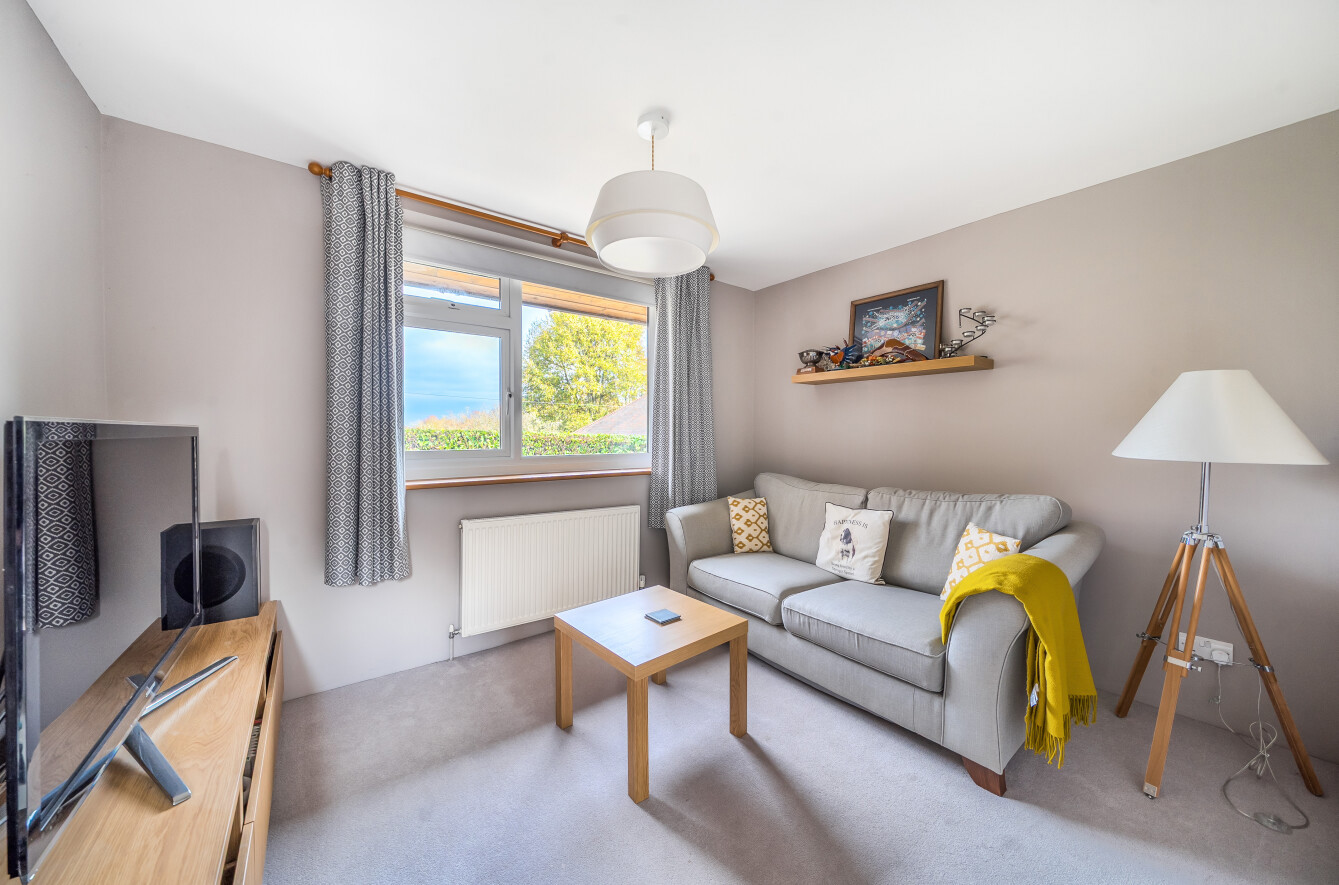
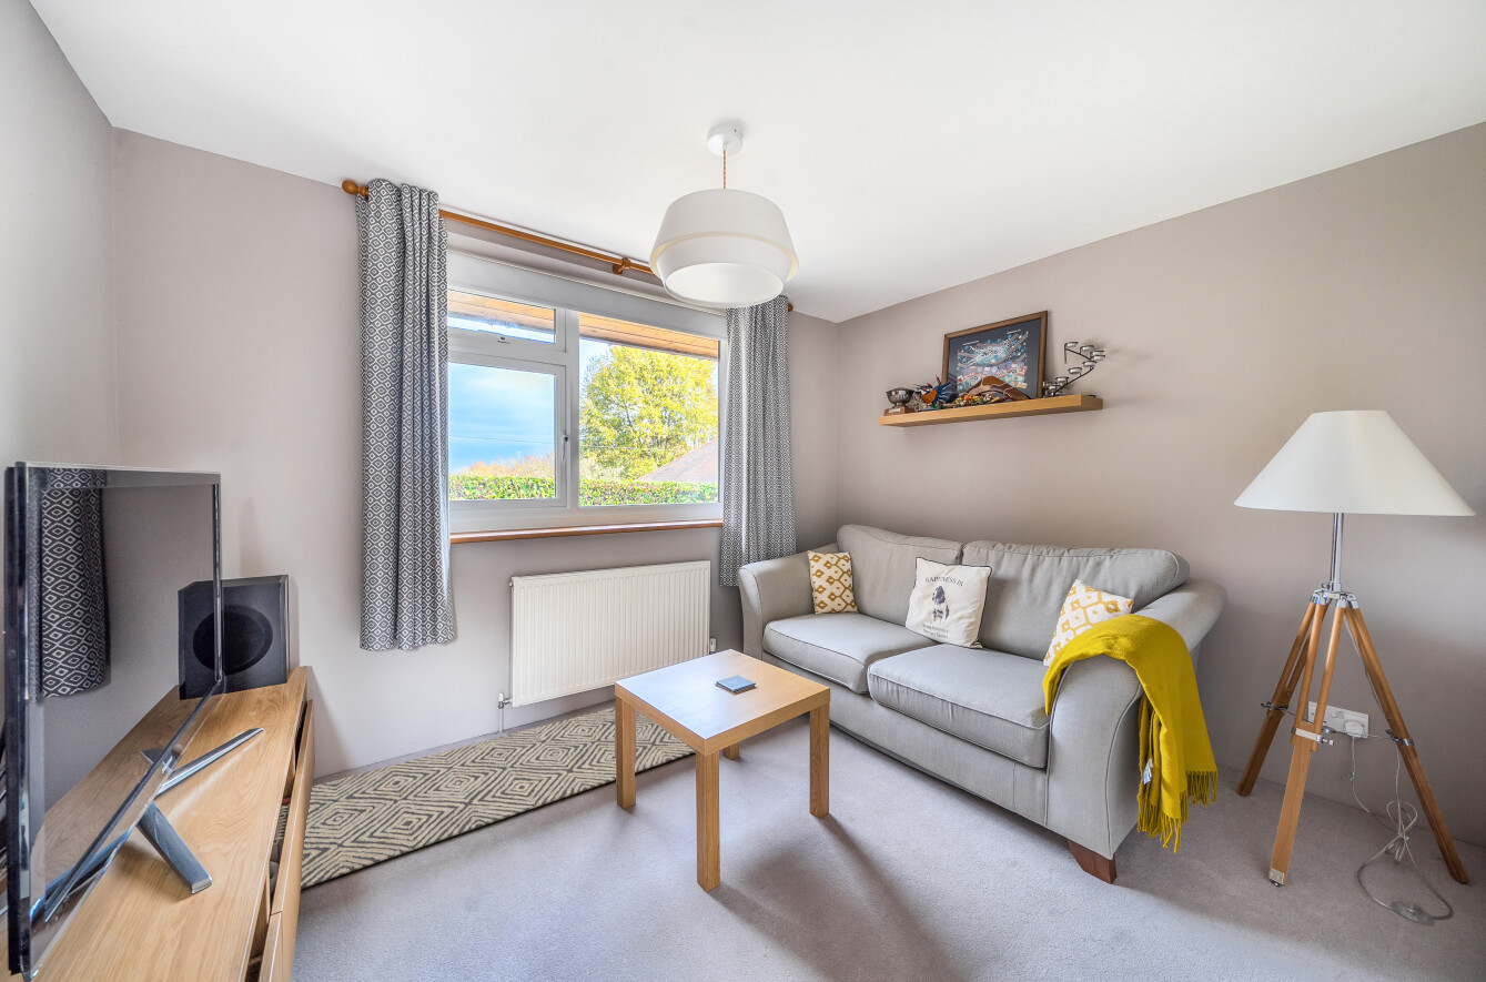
+ rug [300,707,696,890]
